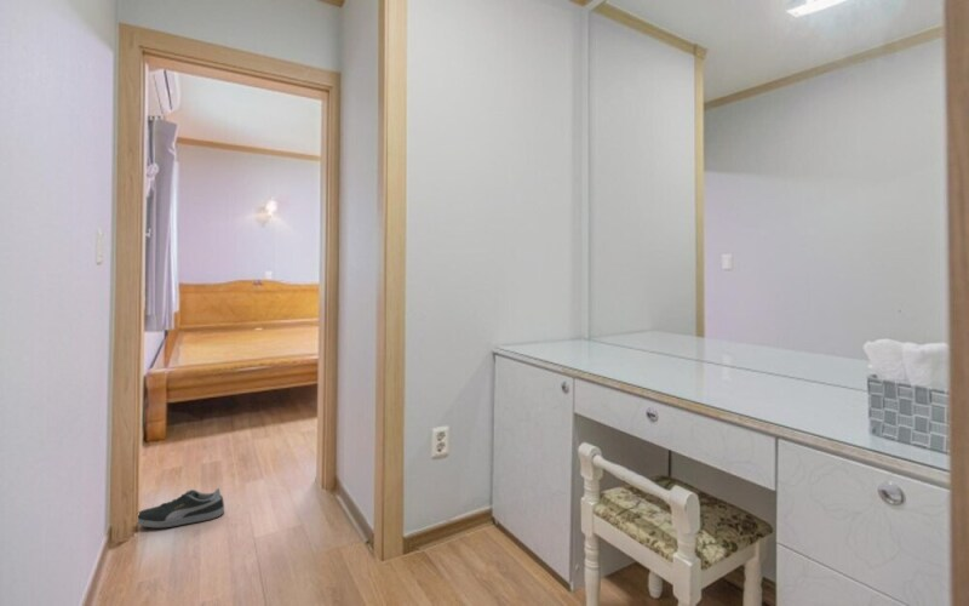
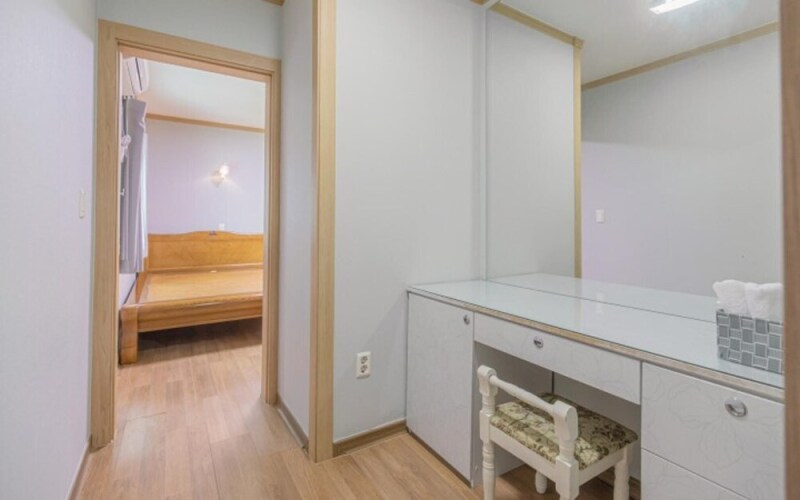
- shoe [136,487,225,528]
